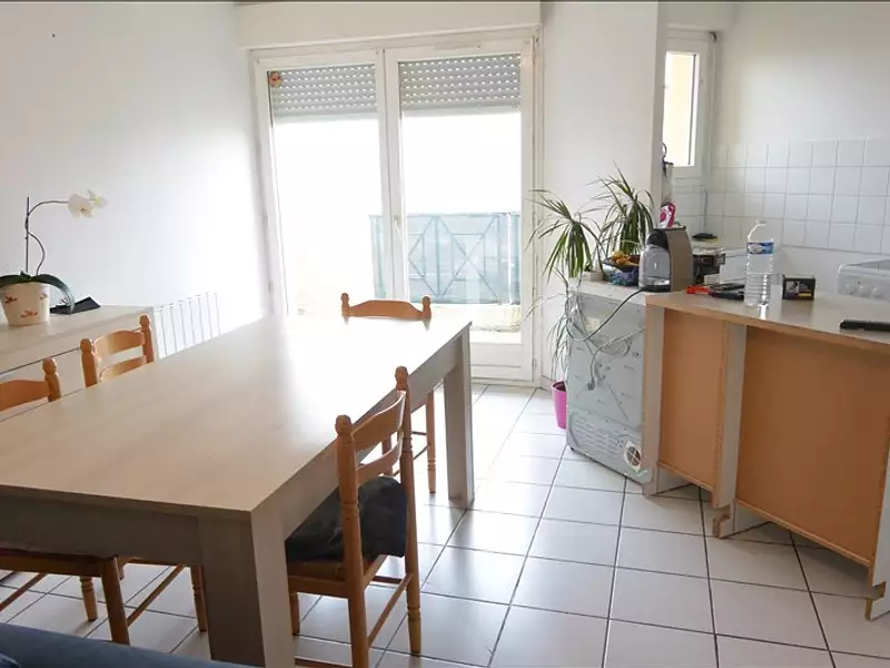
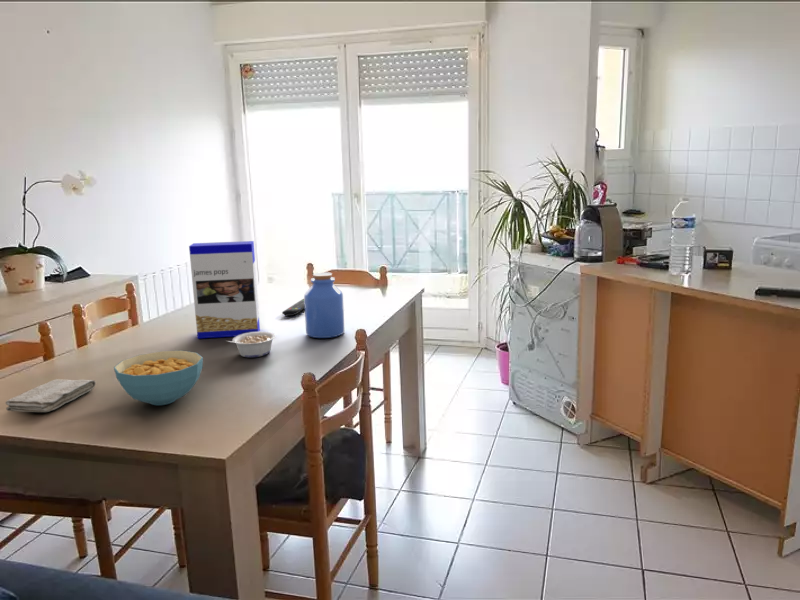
+ jar [303,271,345,339]
+ legume [224,331,276,358]
+ washcloth [5,378,97,413]
+ remote control [281,298,305,317]
+ cereal bowl [113,350,204,406]
+ cereal box [188,240,261,339]
